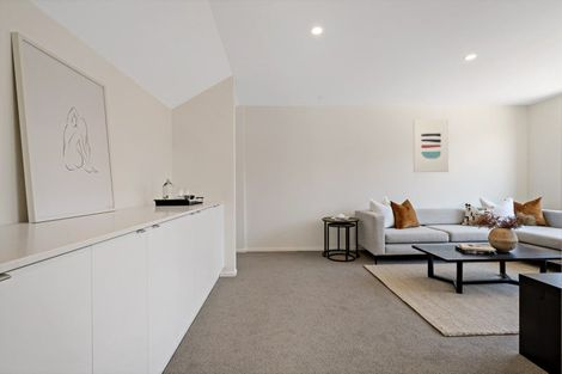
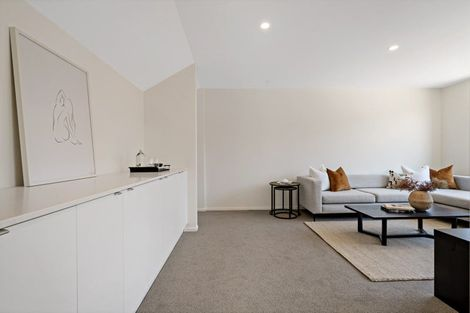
- wall art [413,118,450,173]
